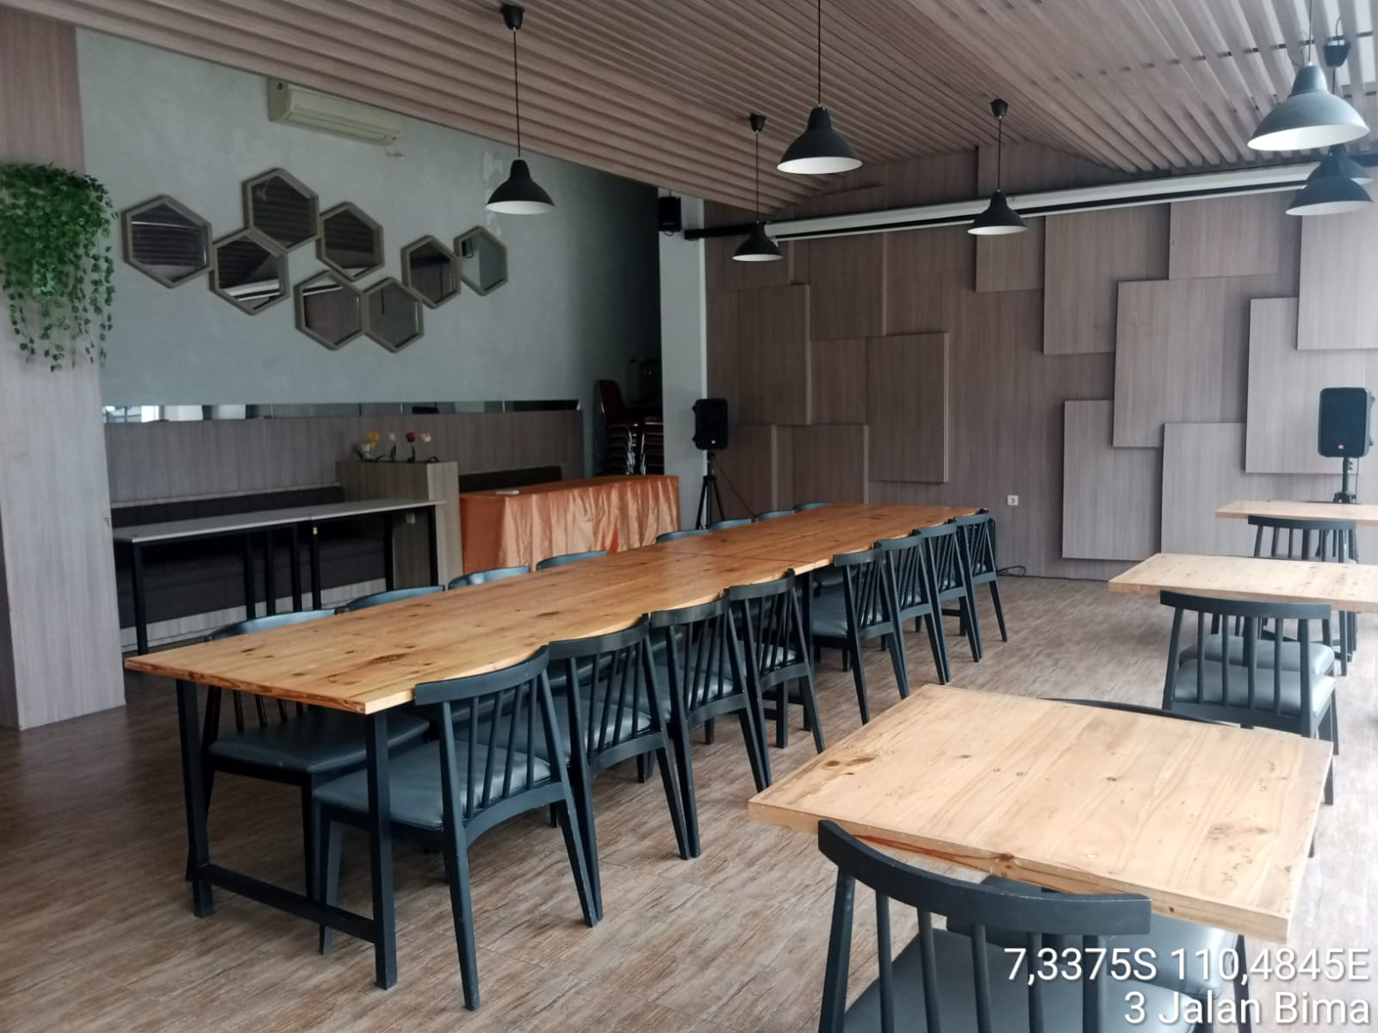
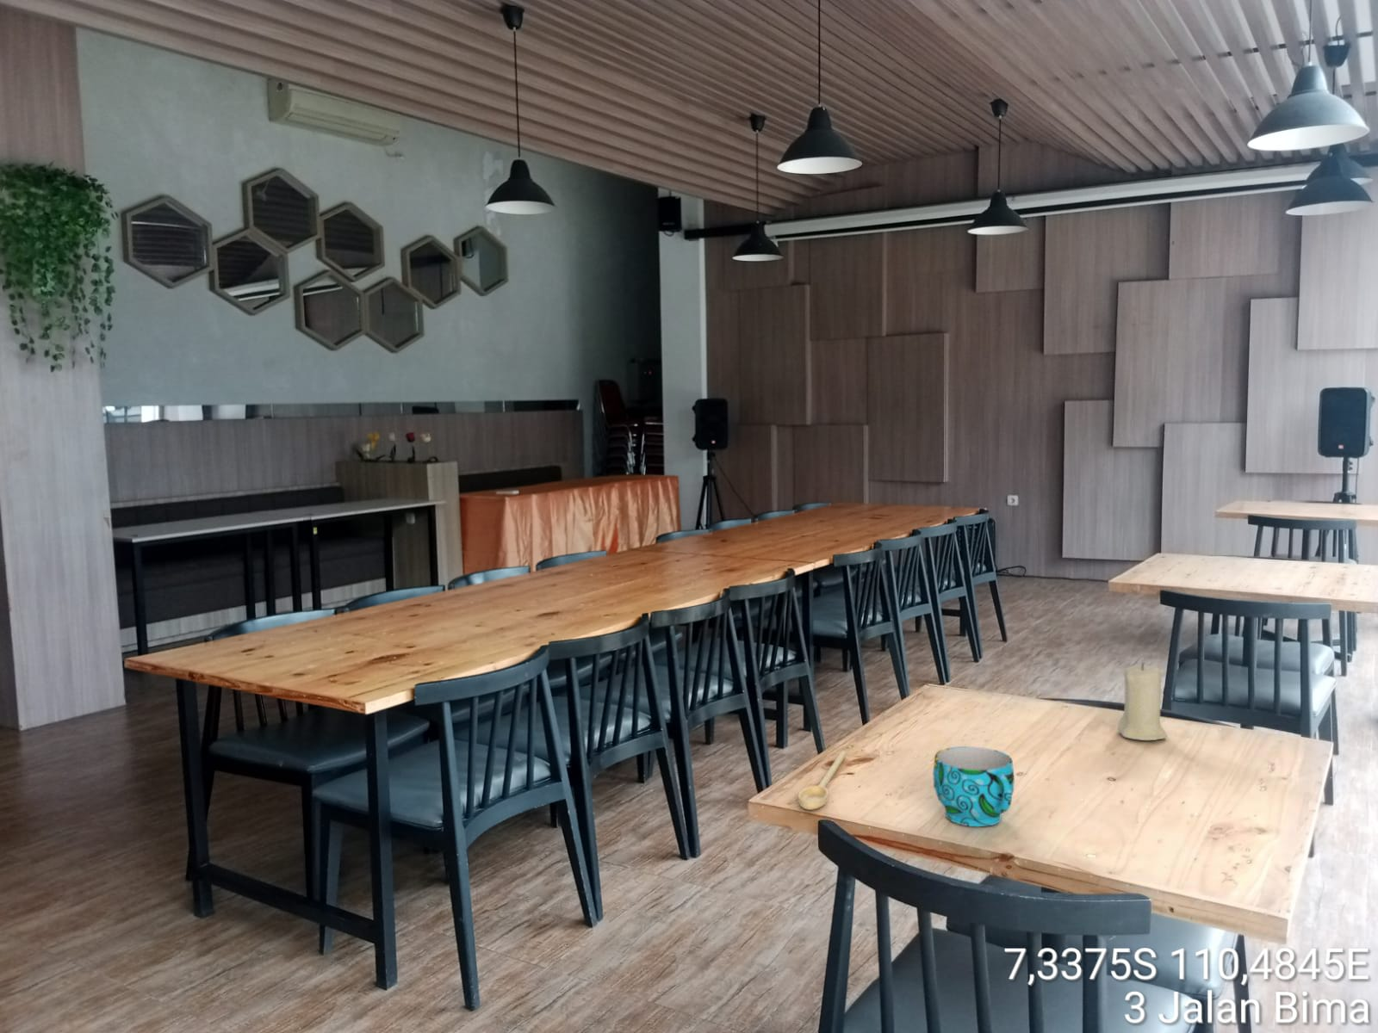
+ candle [1117,662,1168,741]
+ cup [932,745,1016,827]
+ spoon [798,750,847,811]
